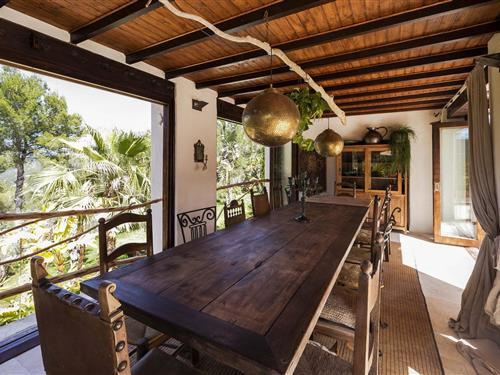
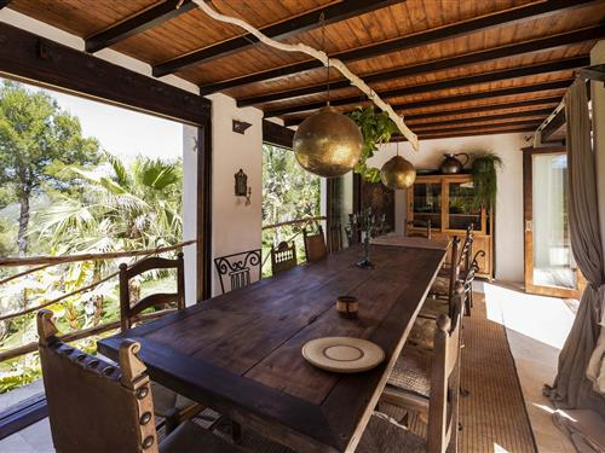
+ plate [301,335,386,373]
+ cup [335,295,359,319]
